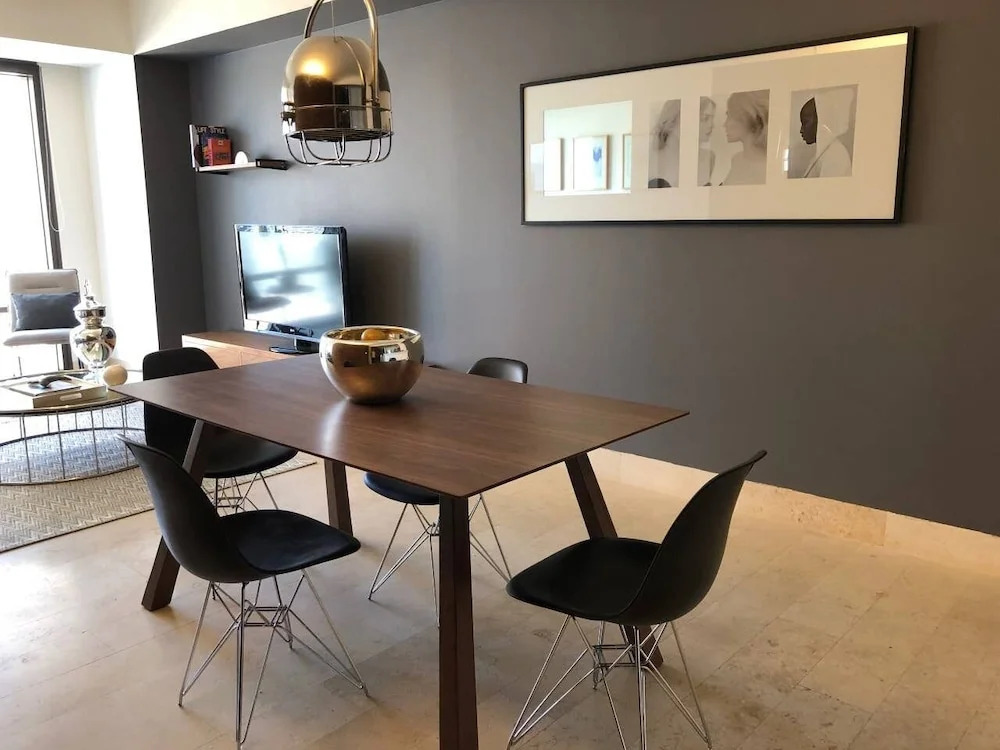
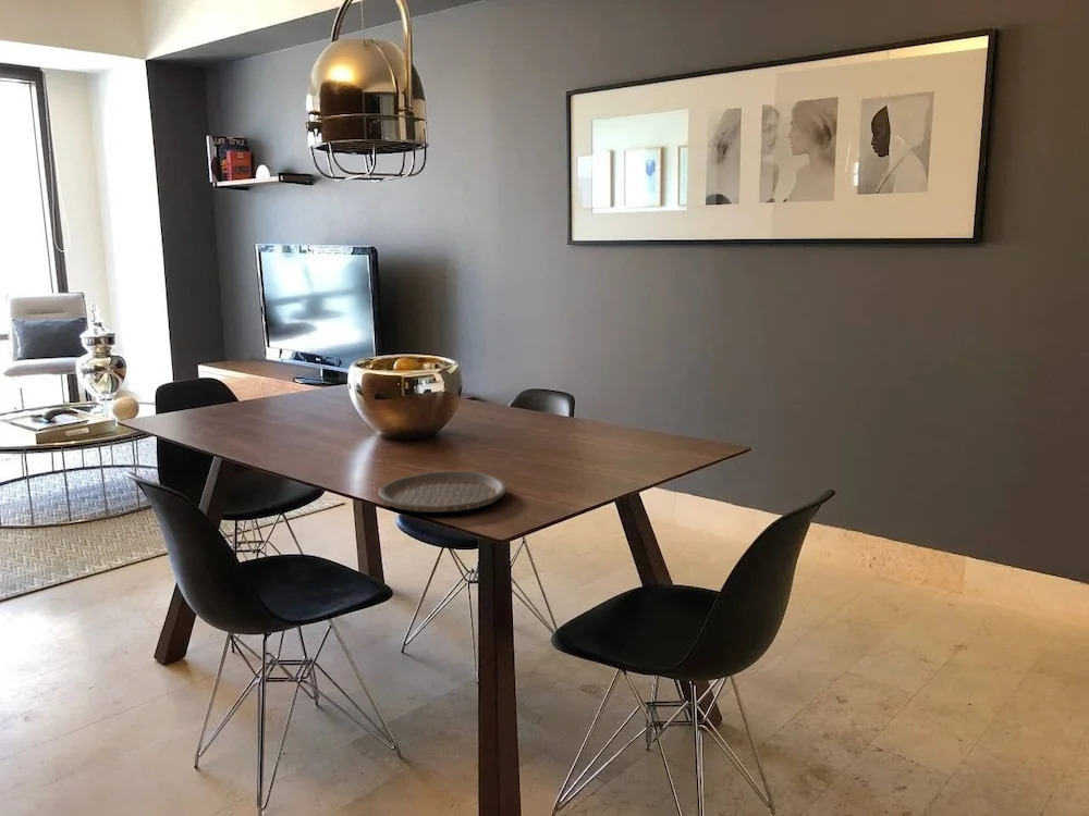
+ plate [378,469,509,514]
